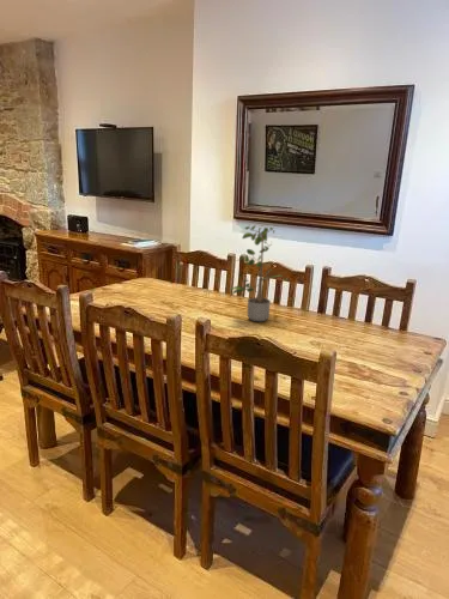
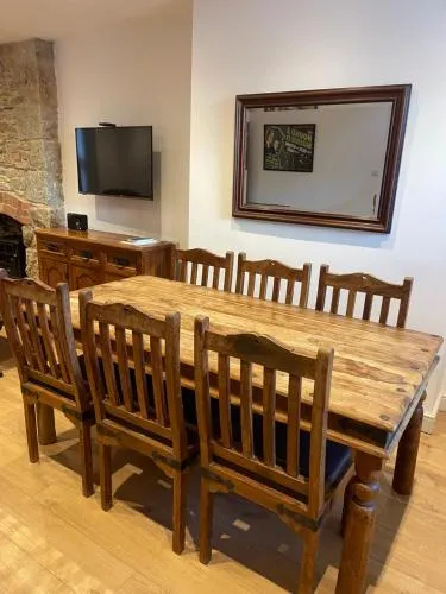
- potted plant [229,224,284,322]
